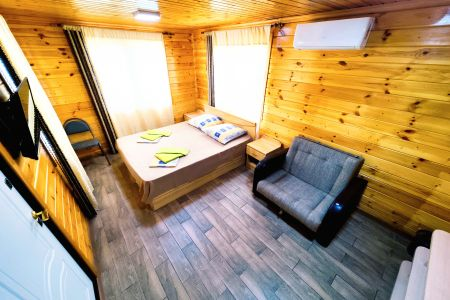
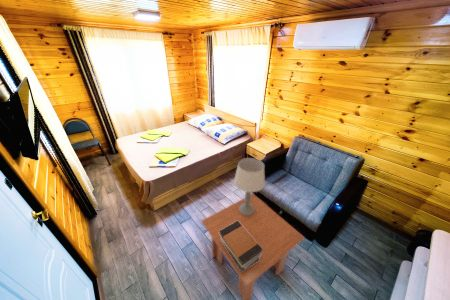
+ table lamp [233,157,266,216]
+ book stack [219,221,262,272]
+ coffee table [201,193,305,300]
